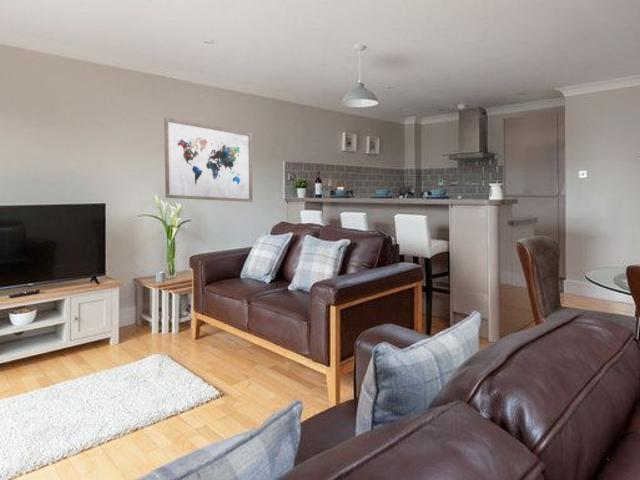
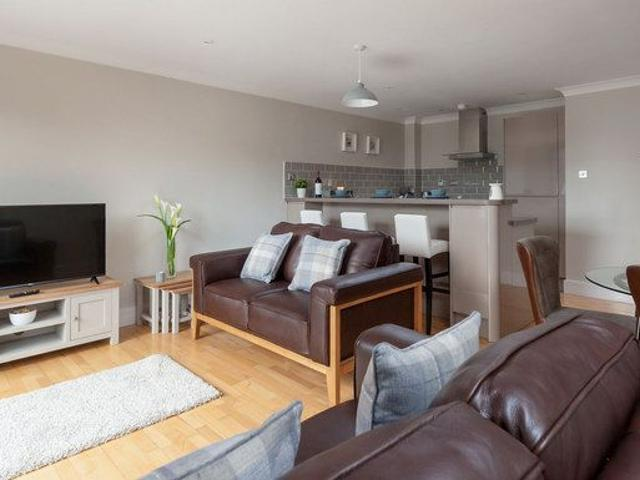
- wall art [163,116,254,203]
